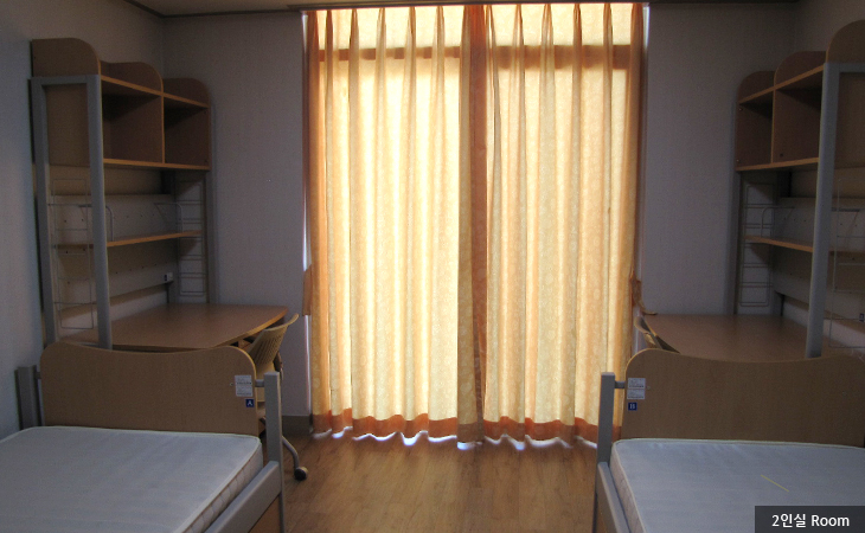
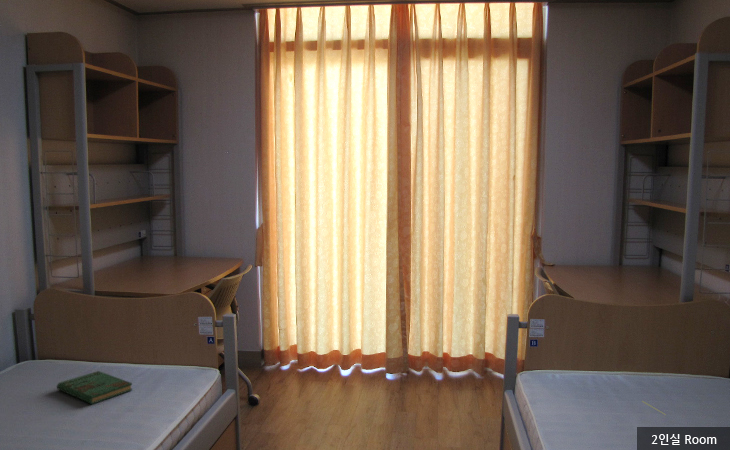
+ book [56,370,133,405]
